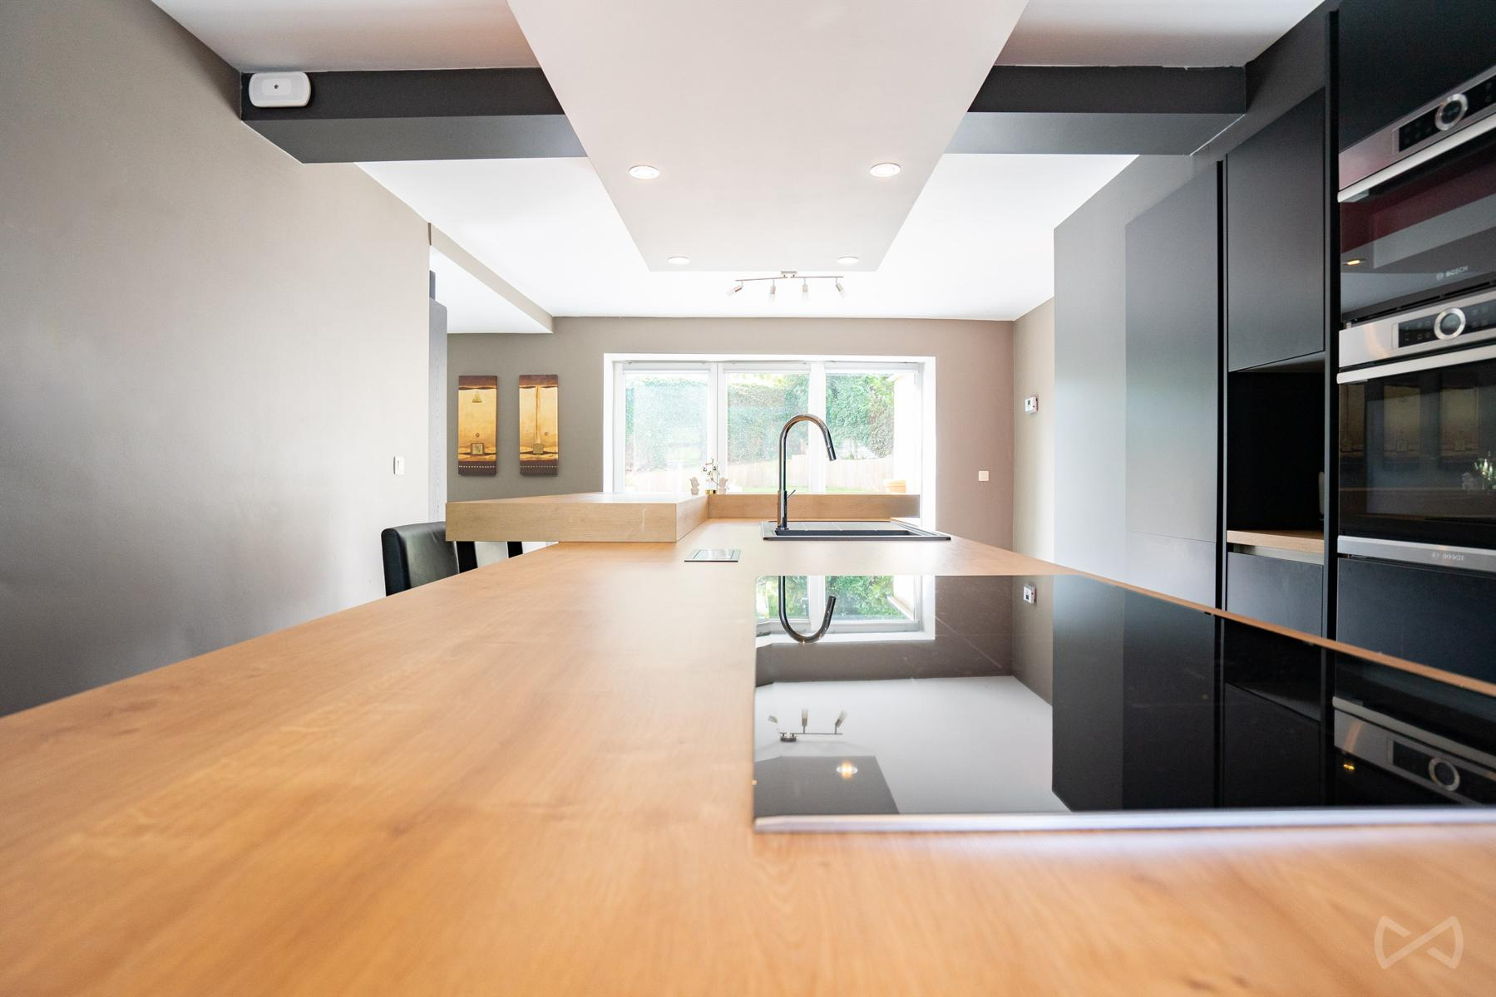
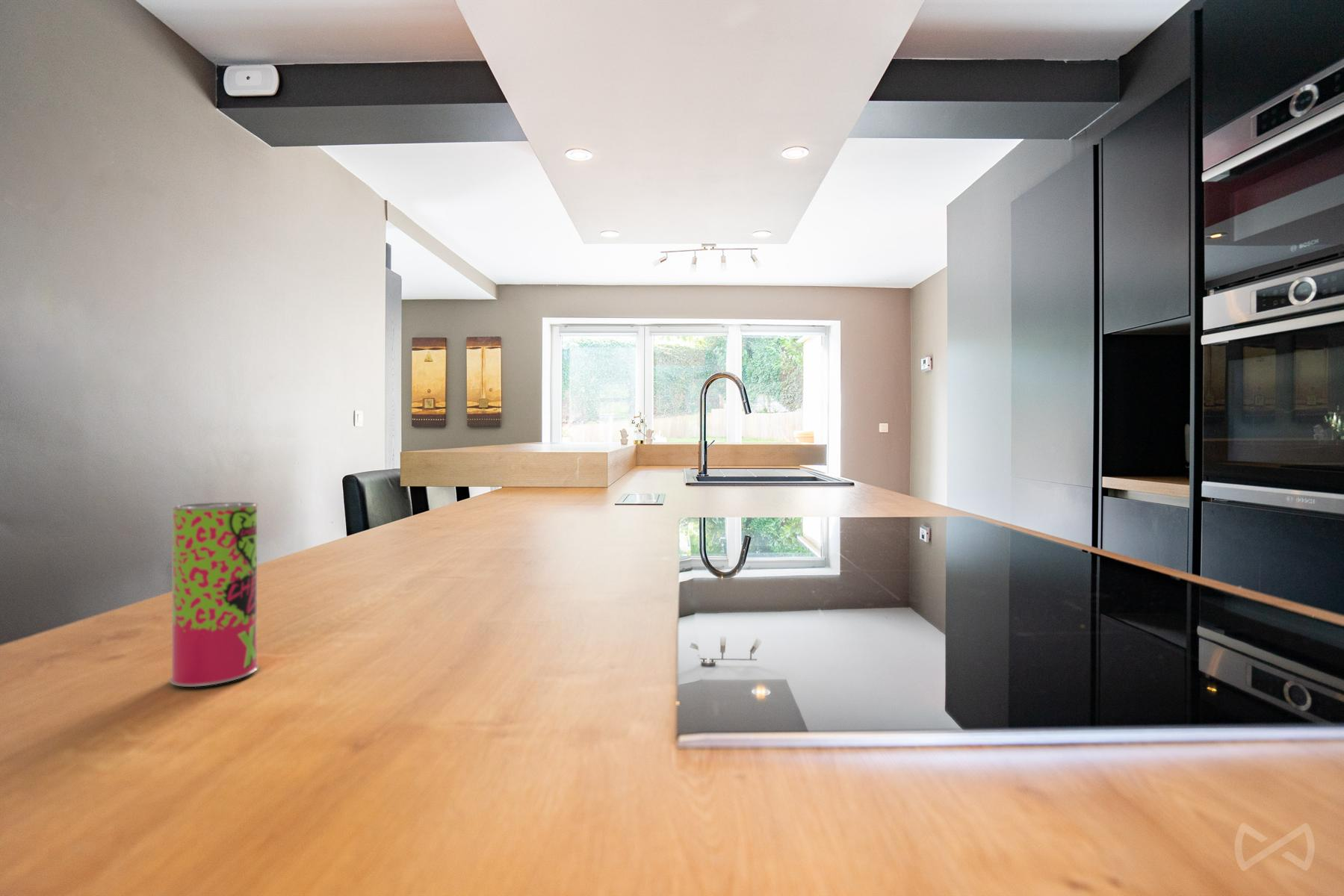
+ beverage can [169,502,259,688]
